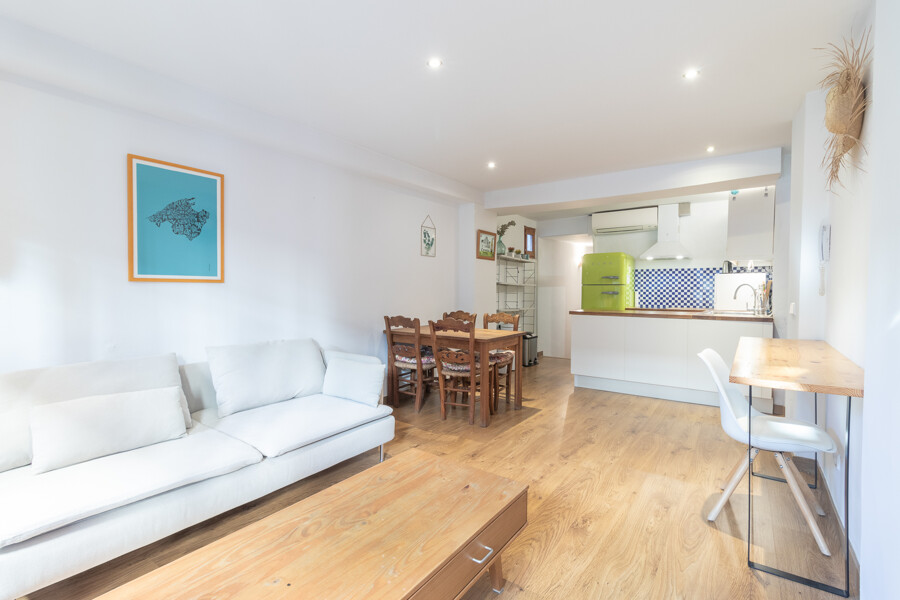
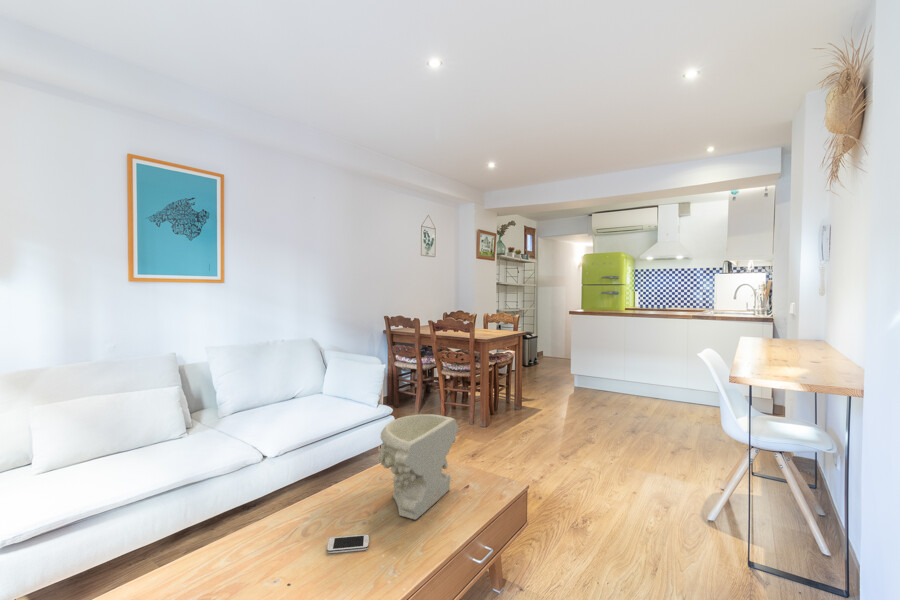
+ smartphone [326,534,370,554]
+ decorative bowl [377,413,460,521]
